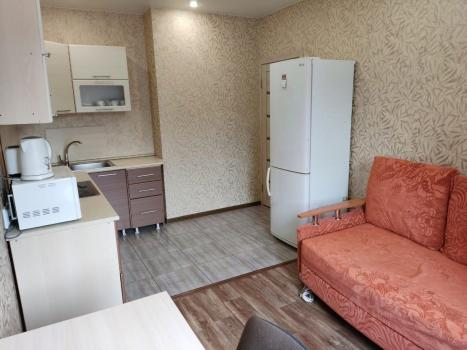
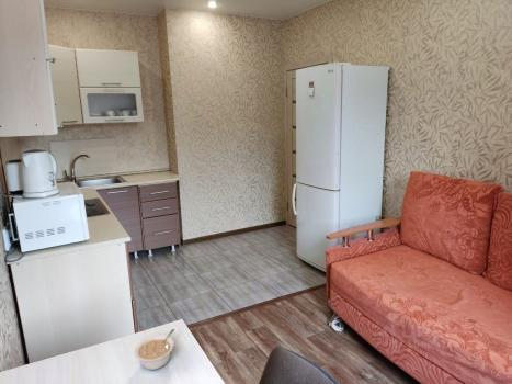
+ legume [134,328,175,371]
